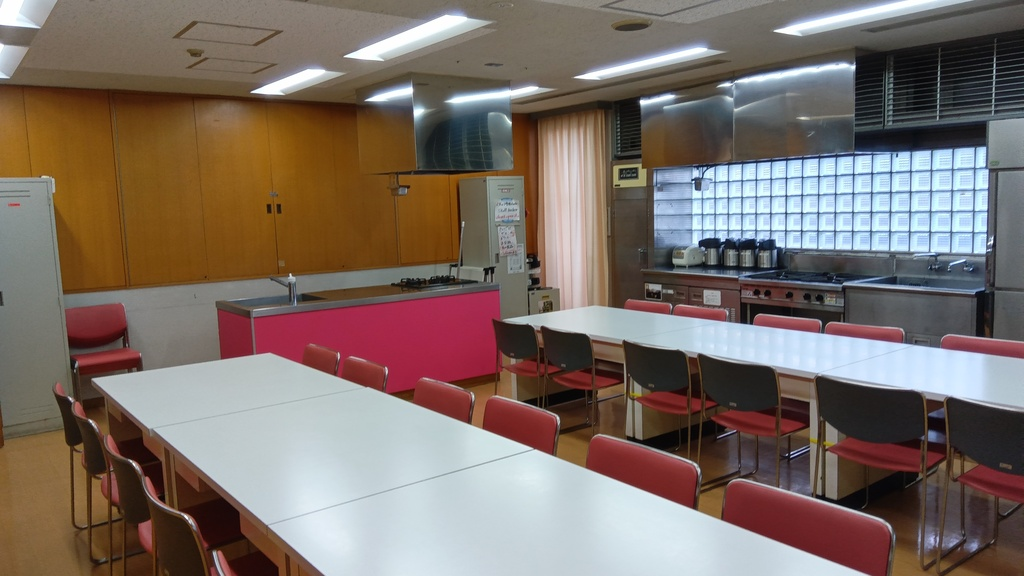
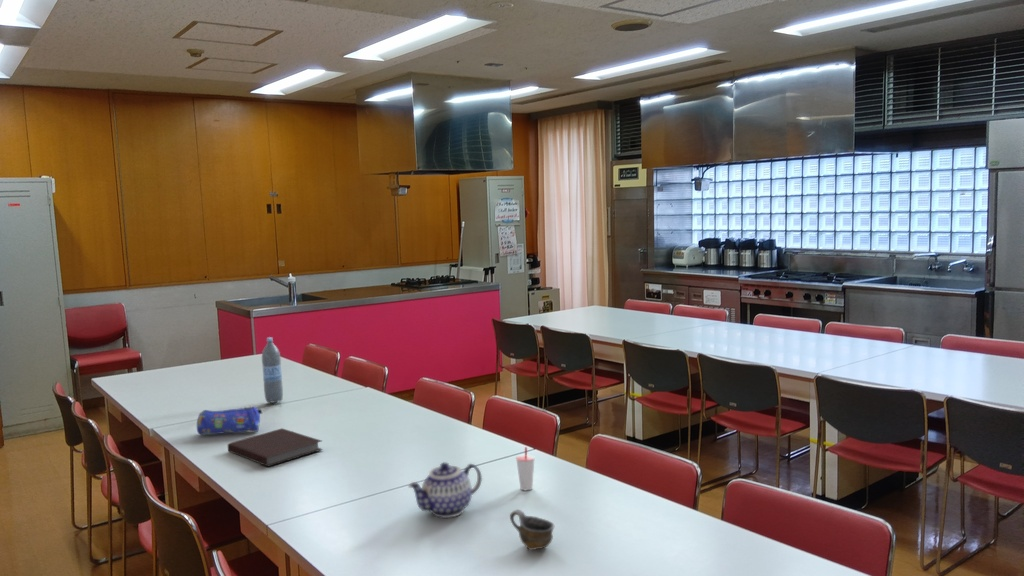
+ cup [515,446,536,491]
+ teapot [407,462,483,519]
+ cup [509,509,555,551]
+ notebook [227,427,324,467]
+ water bottle [261,336,284,404]
+ pencil case [196,405,263,436]
